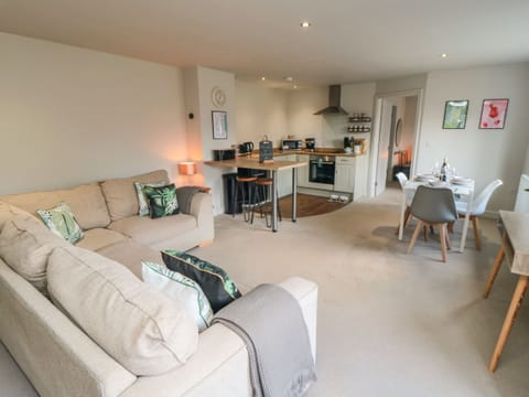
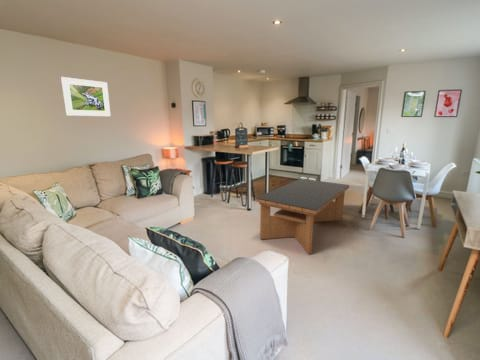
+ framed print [60,76,112,117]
+ coffee table [254,178,350,255]
